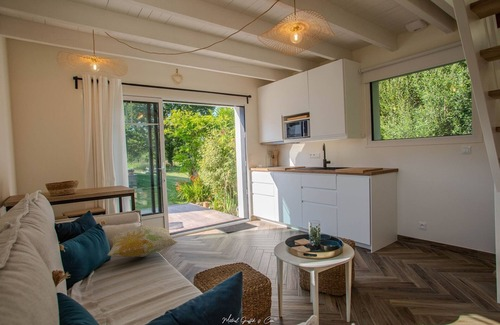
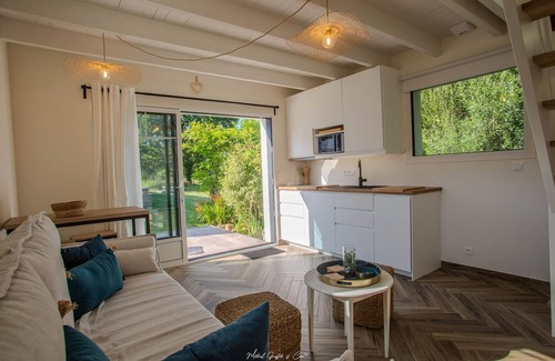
- decorative pillow [106,224,179,258]
